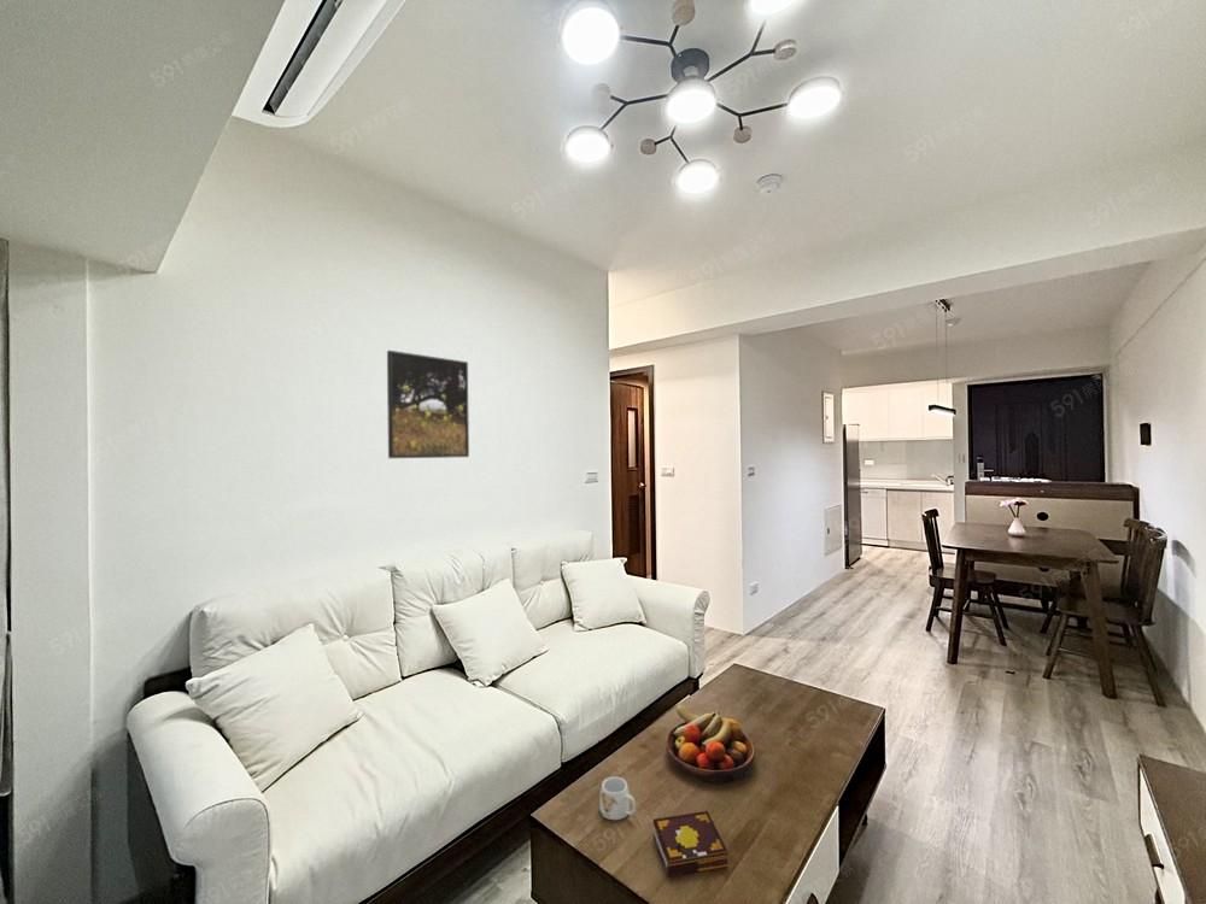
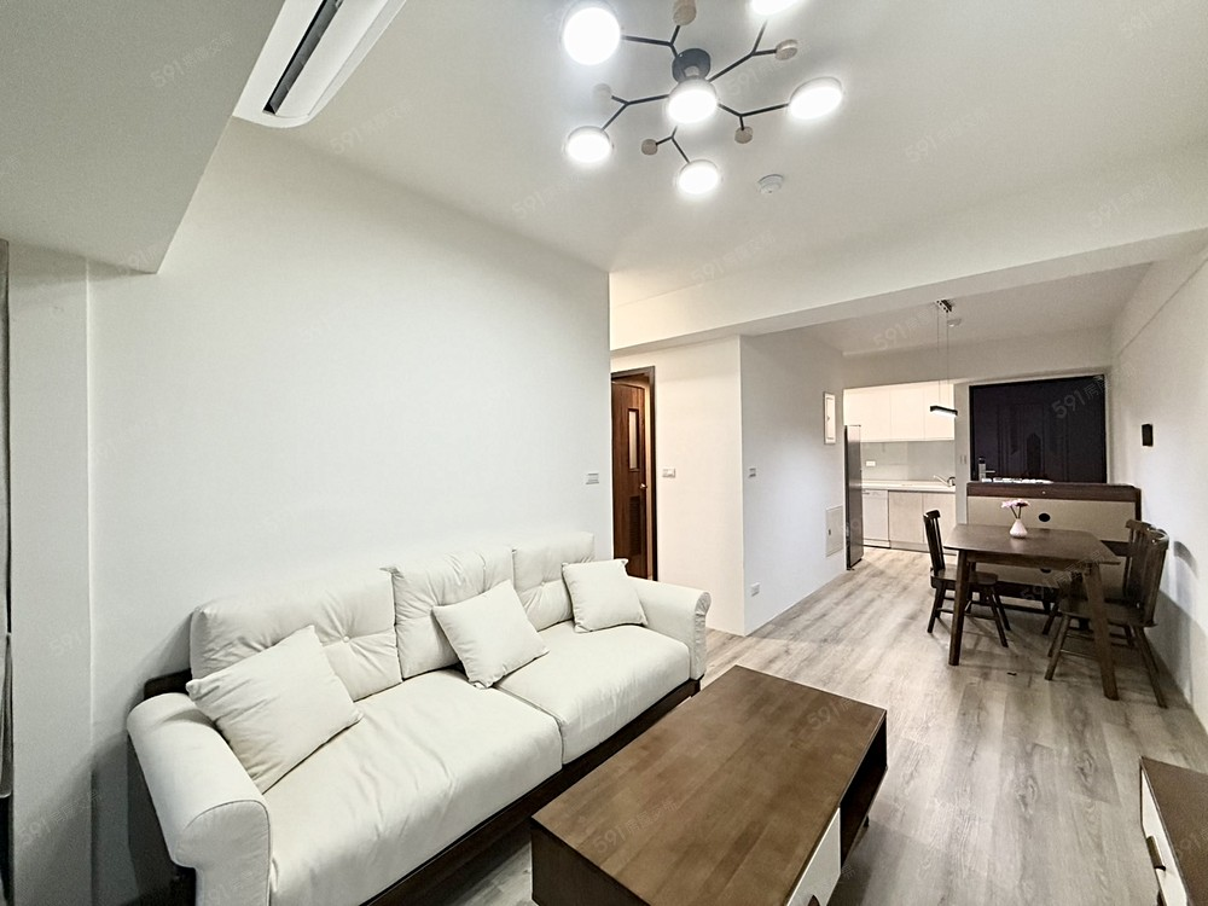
- fruit bowl [665,703,756,786]
- mug [598,776,637,821]
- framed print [386,350,470,459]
- book [652,810,728,879]
